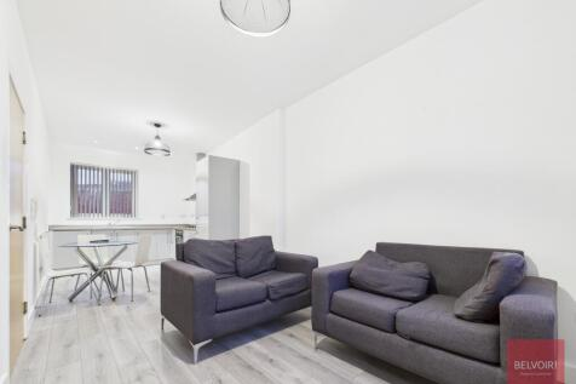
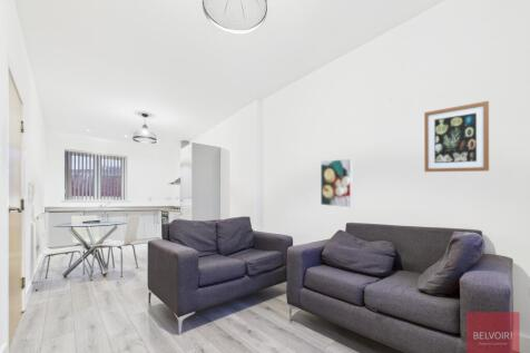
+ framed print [320,158,354,209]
+ wall art [423,100,490,173]
